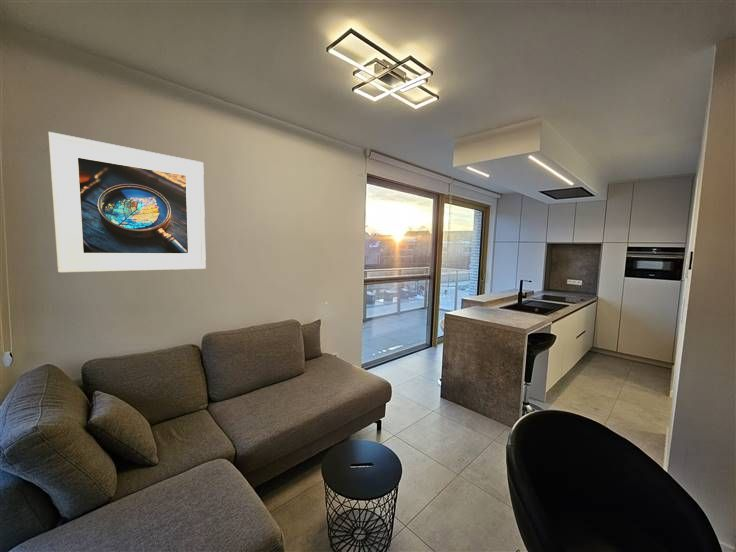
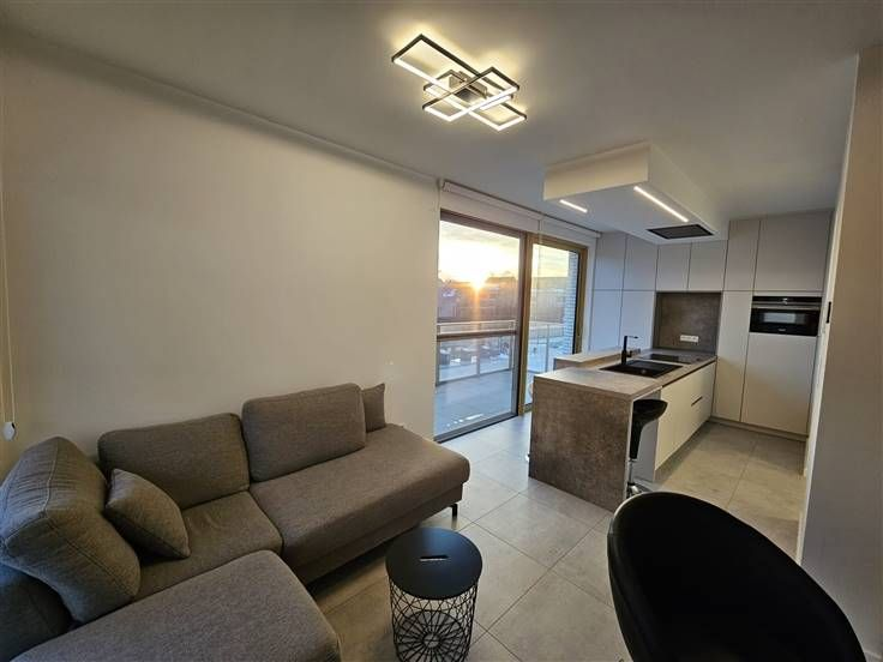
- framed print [47,131,207,273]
